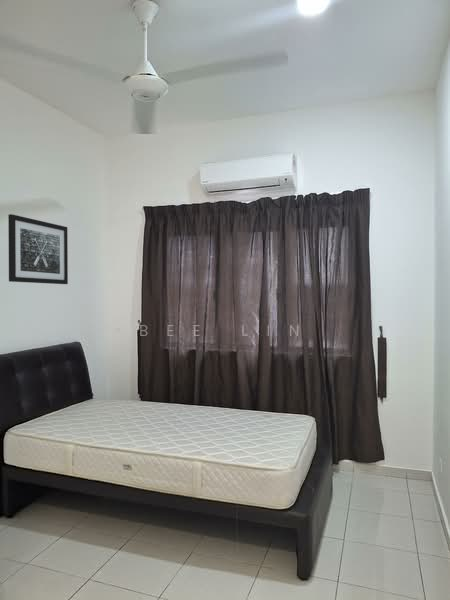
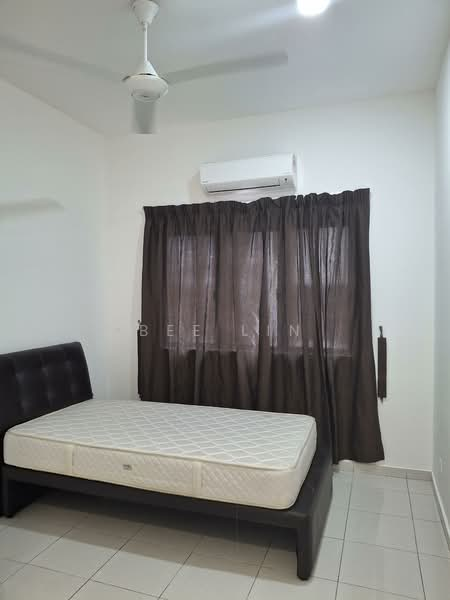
- wall art [7,213,69,285]
